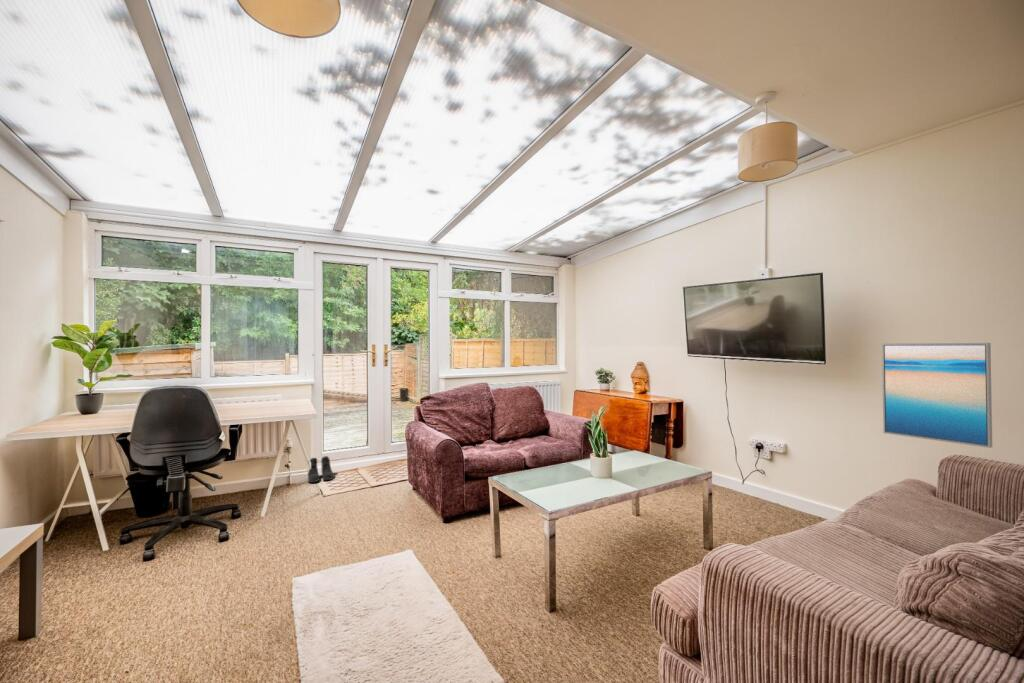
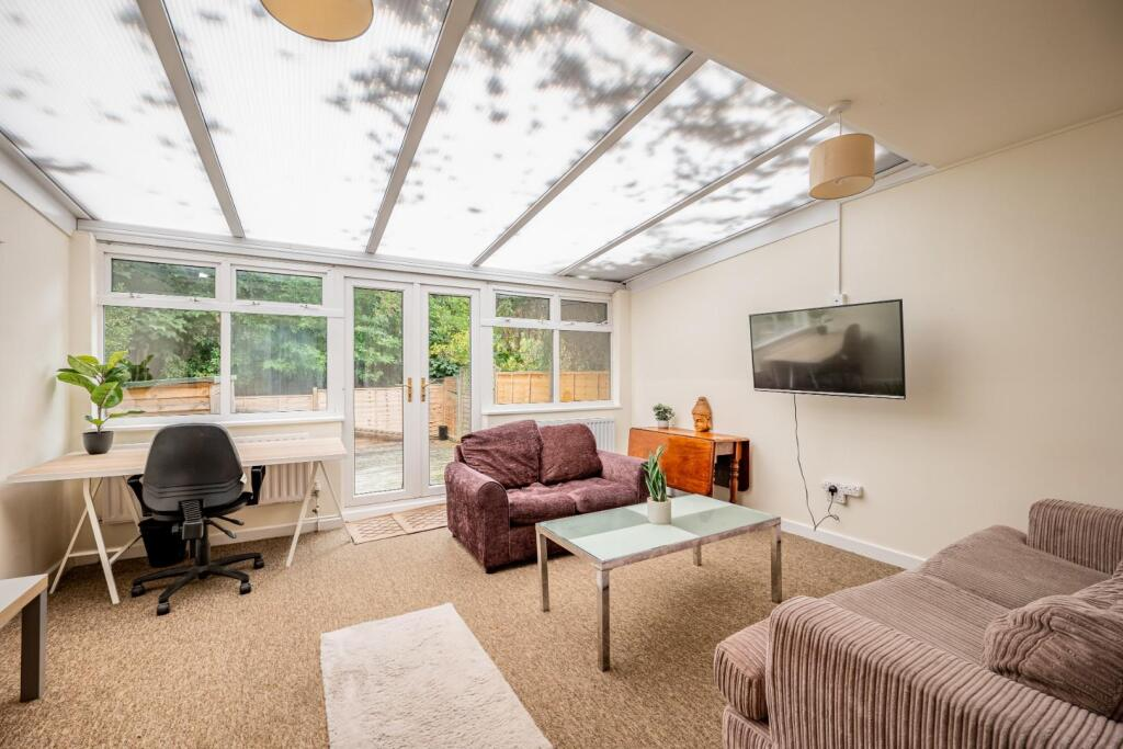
- wall art [881,342,993,449]
- boots [307,455,334,483]
